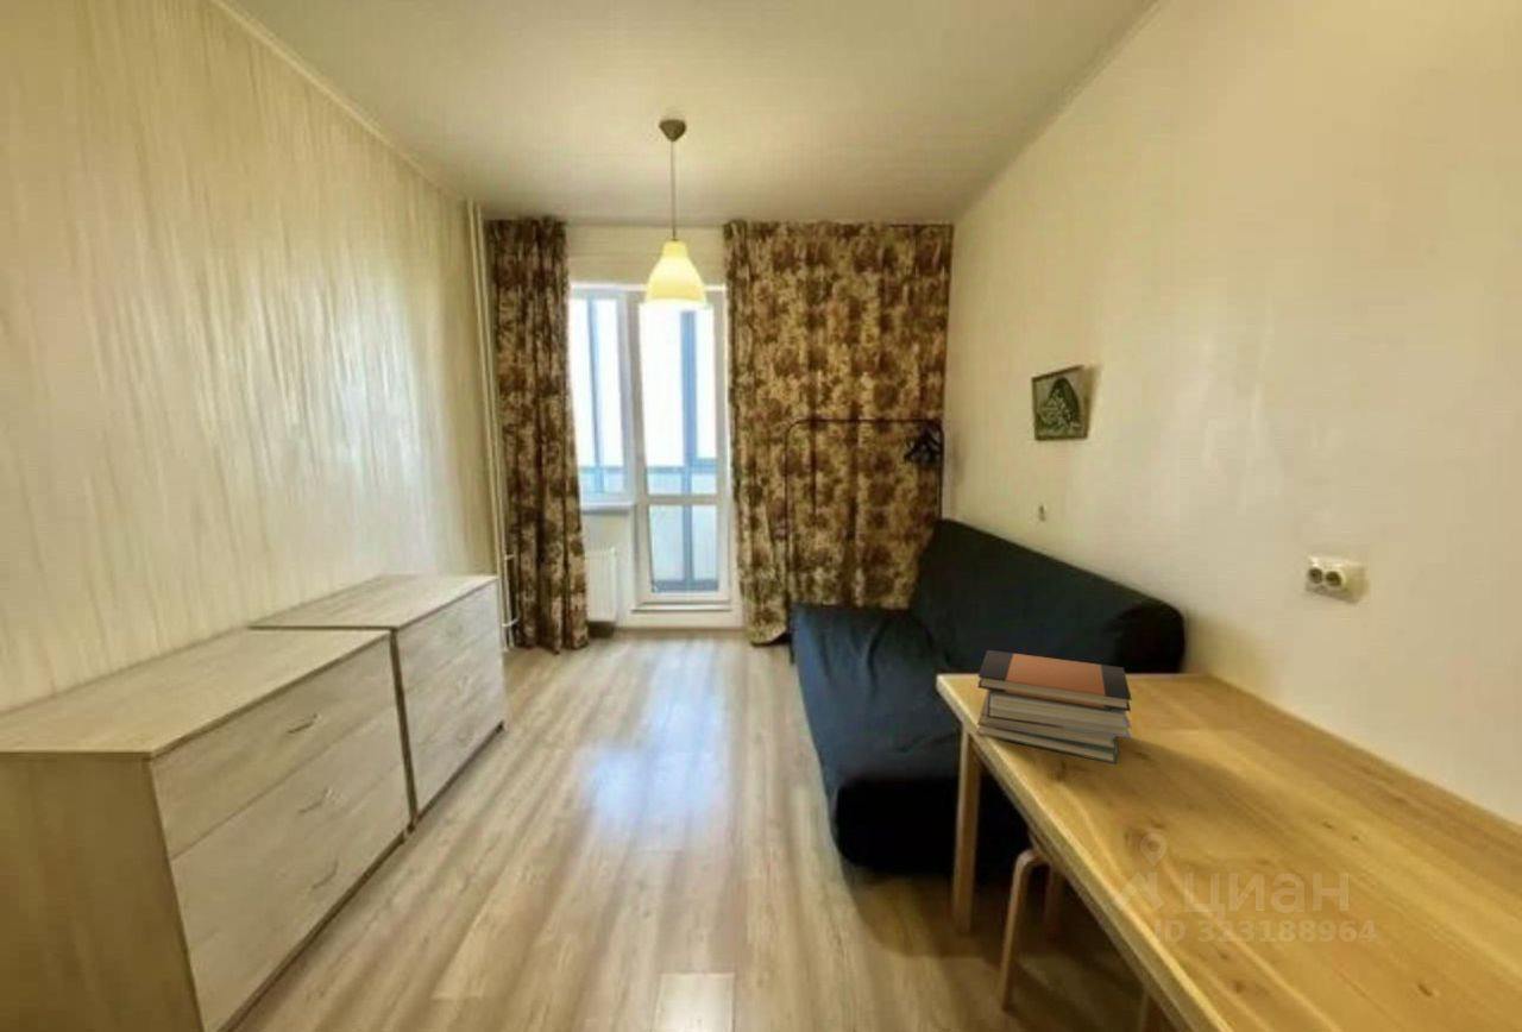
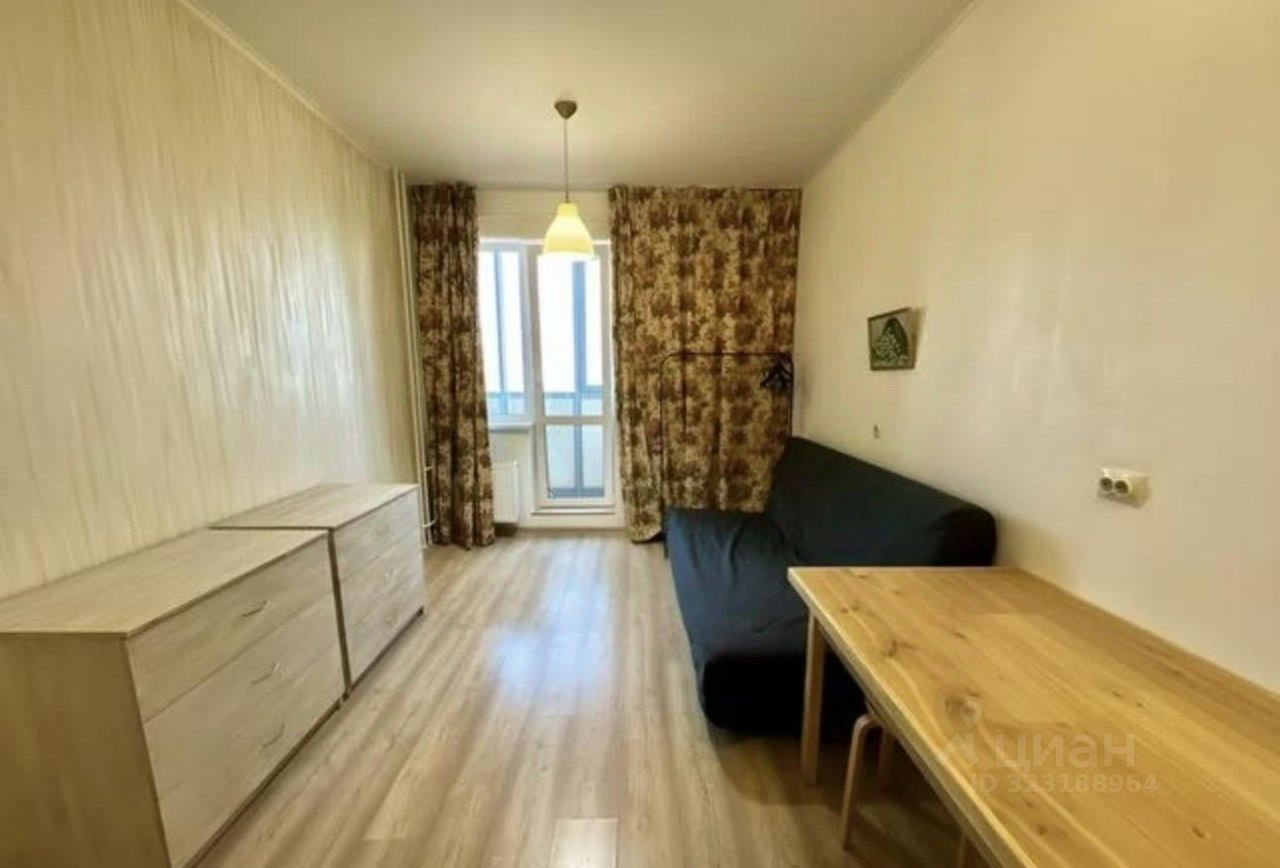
- book stack [975,649,1133,766]
